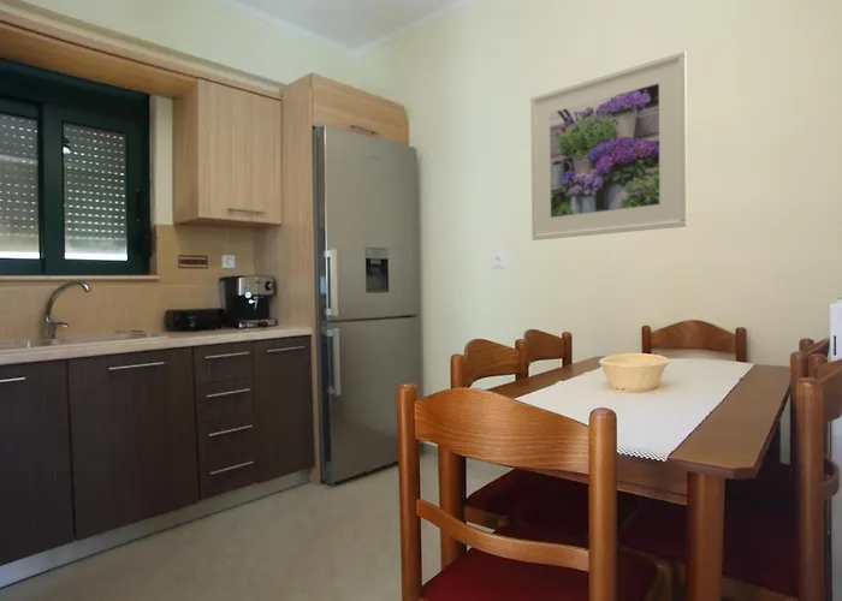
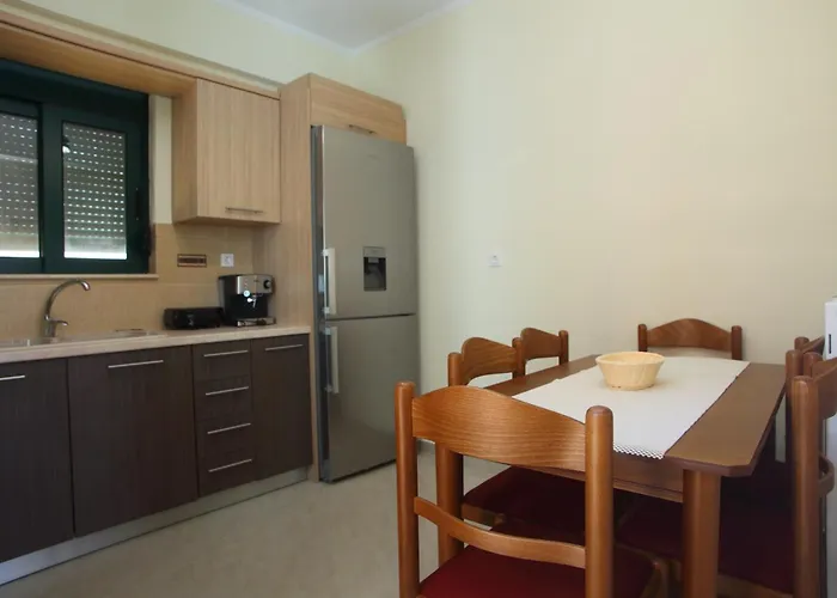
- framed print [529,49,688,242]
